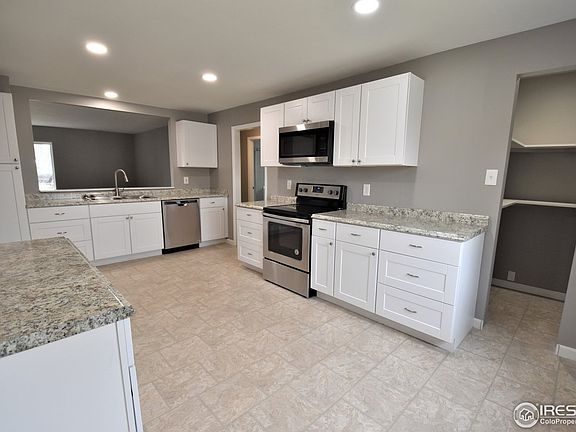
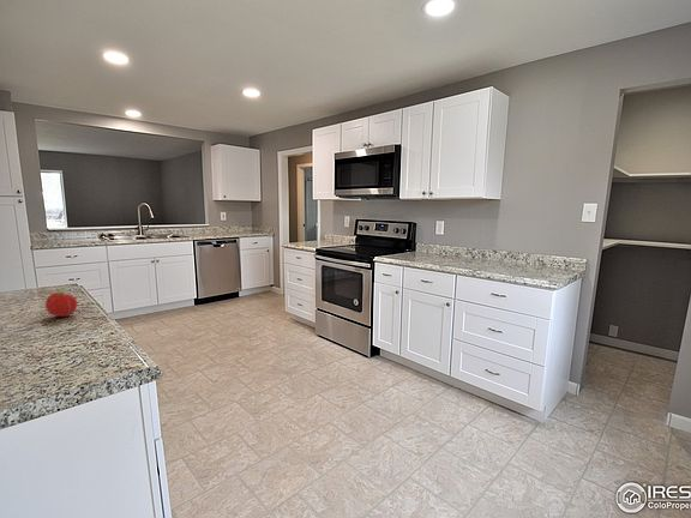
+ fruit [44,289,79,318]
